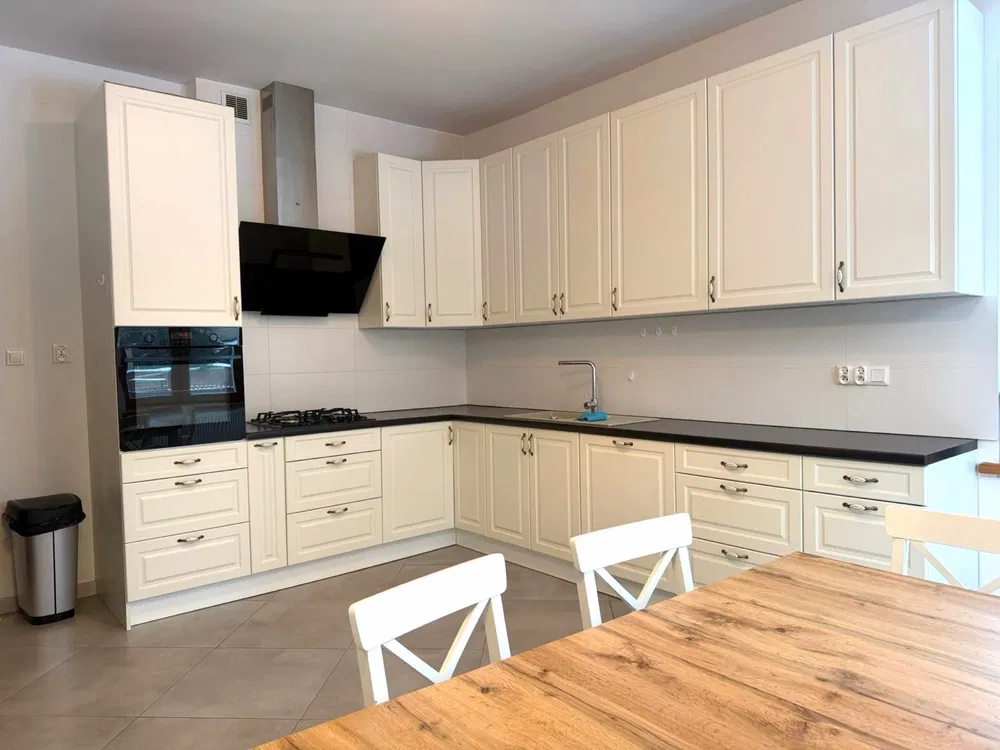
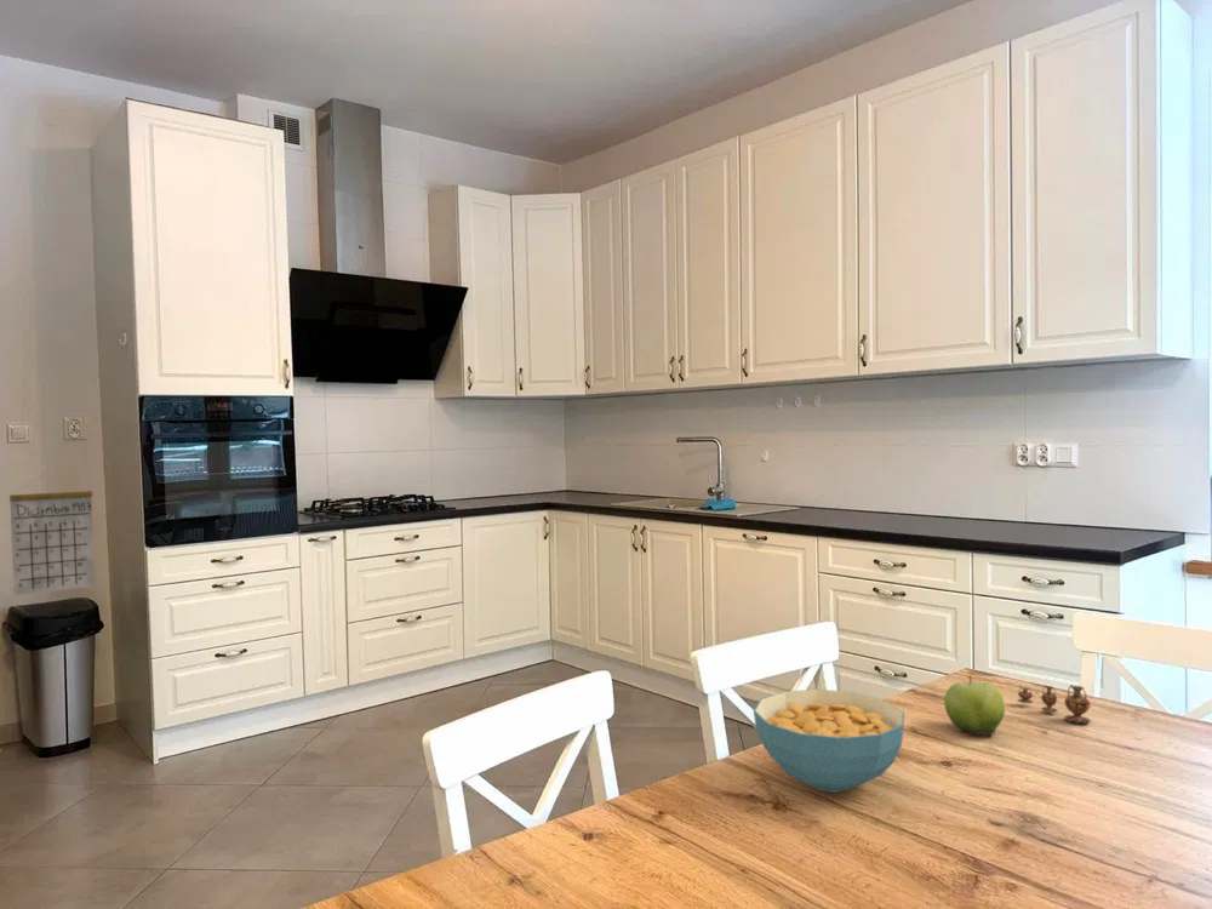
+ calendar [8,471,96,596]
+ cereal bowl [753,688,905,794]
+ vase [1017,684,1092,725]
+ fruit [943,675,1006,737]
